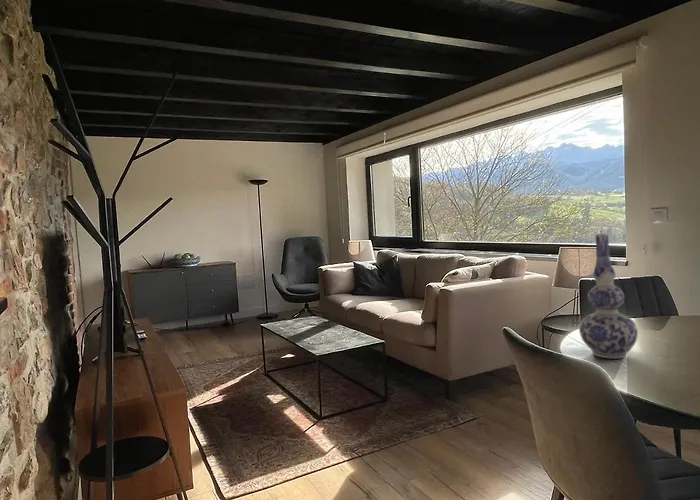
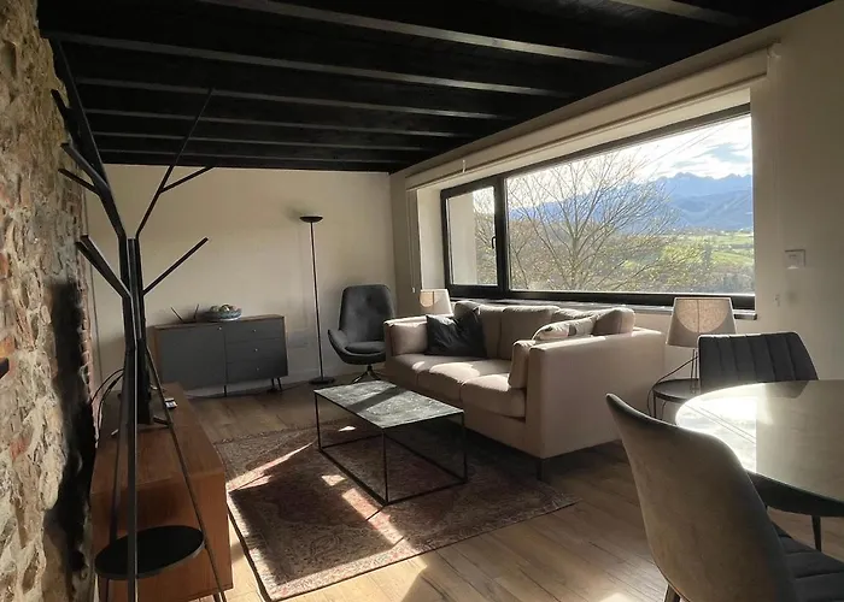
- vase [578,233,639,360]
